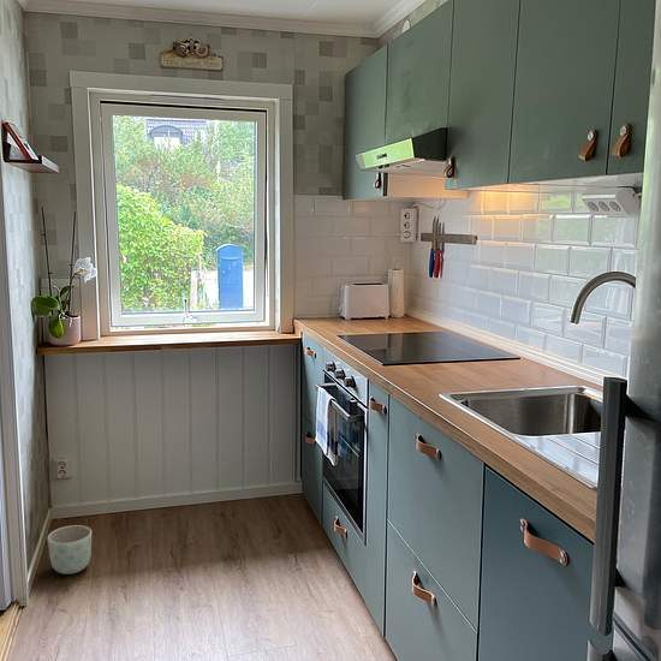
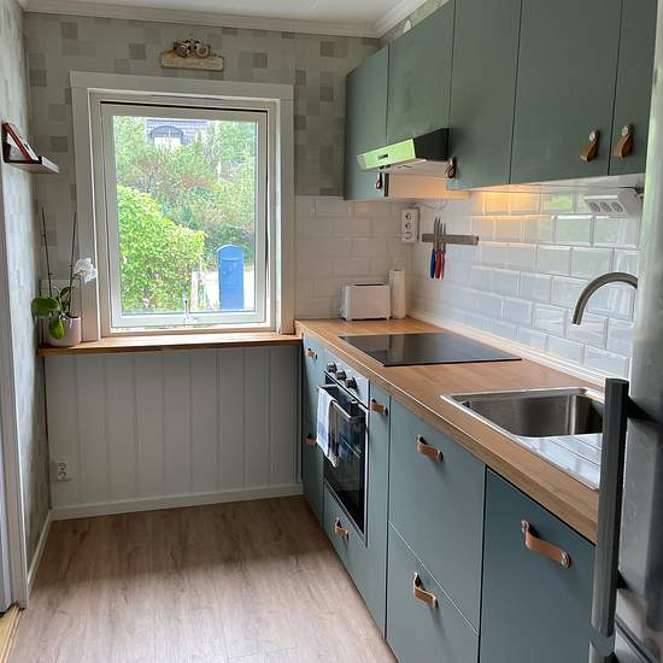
- planter [47,524,93,576]
